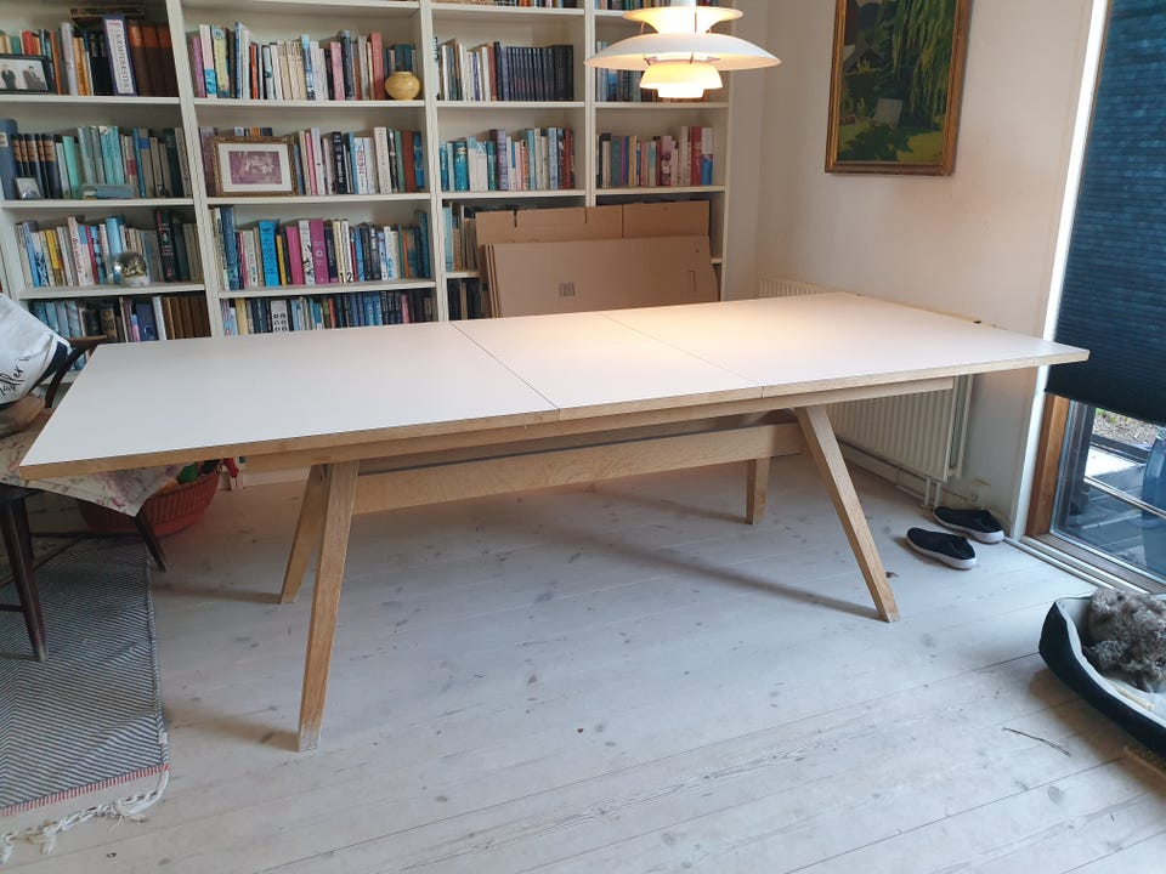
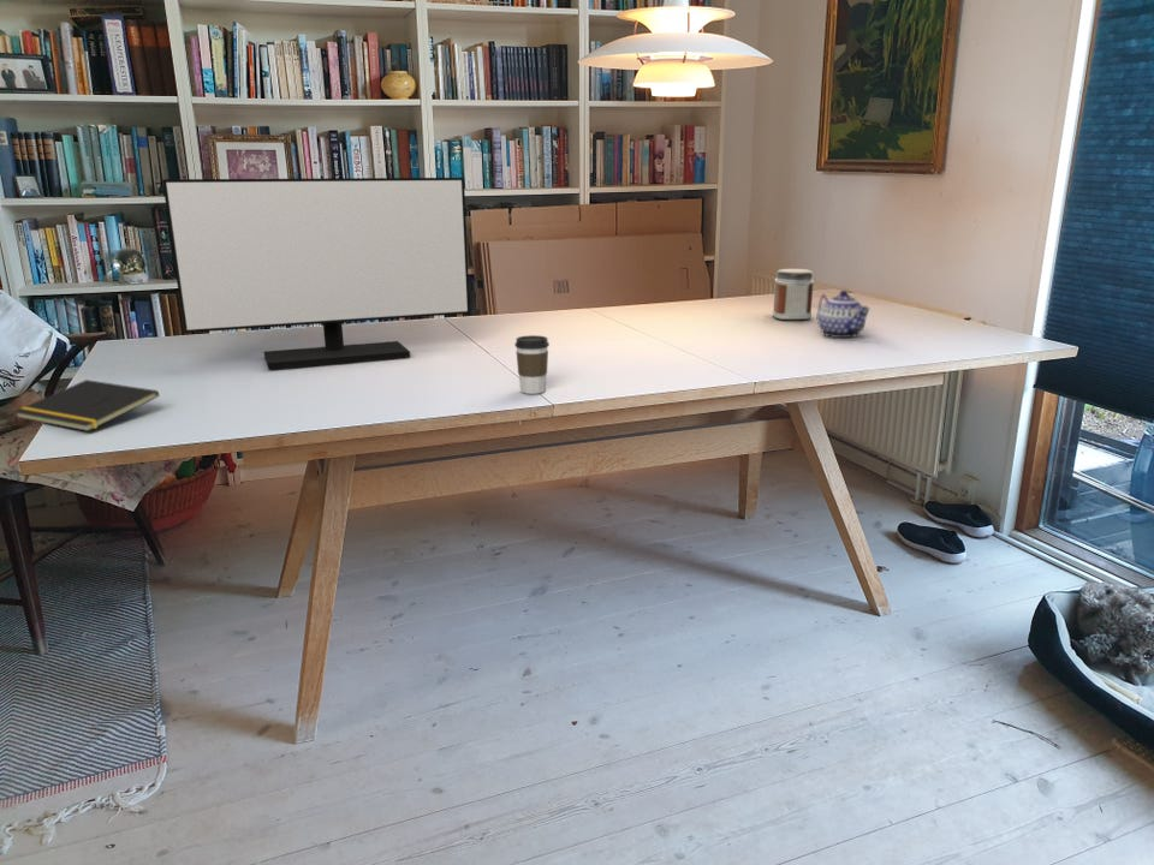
+ coffee cup [513,334,551,395]
+ teapot [815,290,870,339]
+ monitor [161,177,471,370]
+ notepad [13,378,160,432]
+ jar [772,268,815,321]
